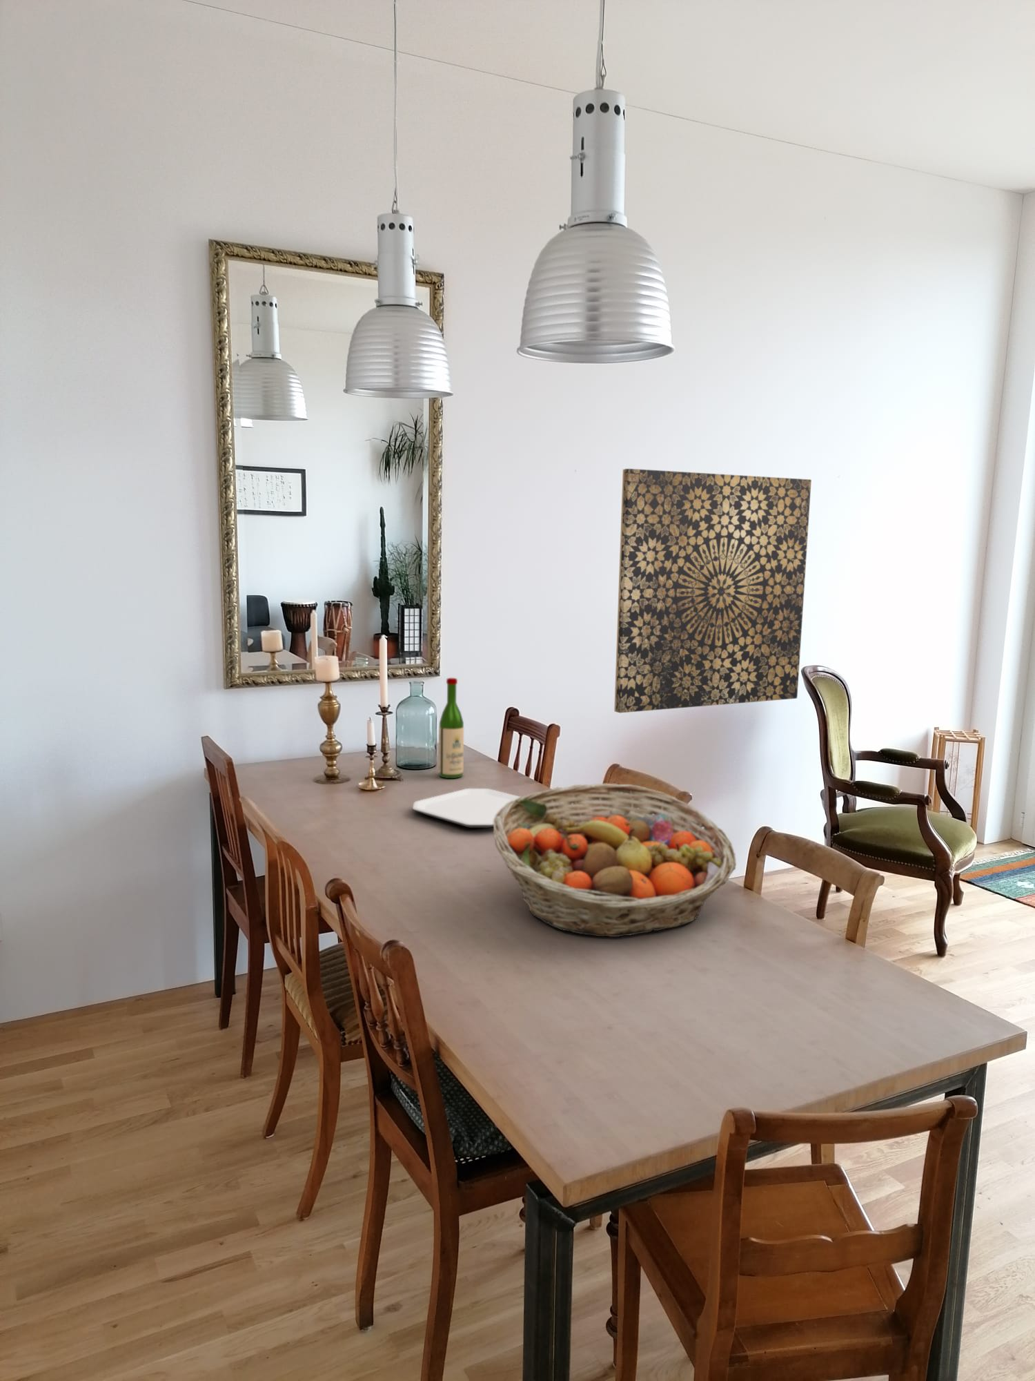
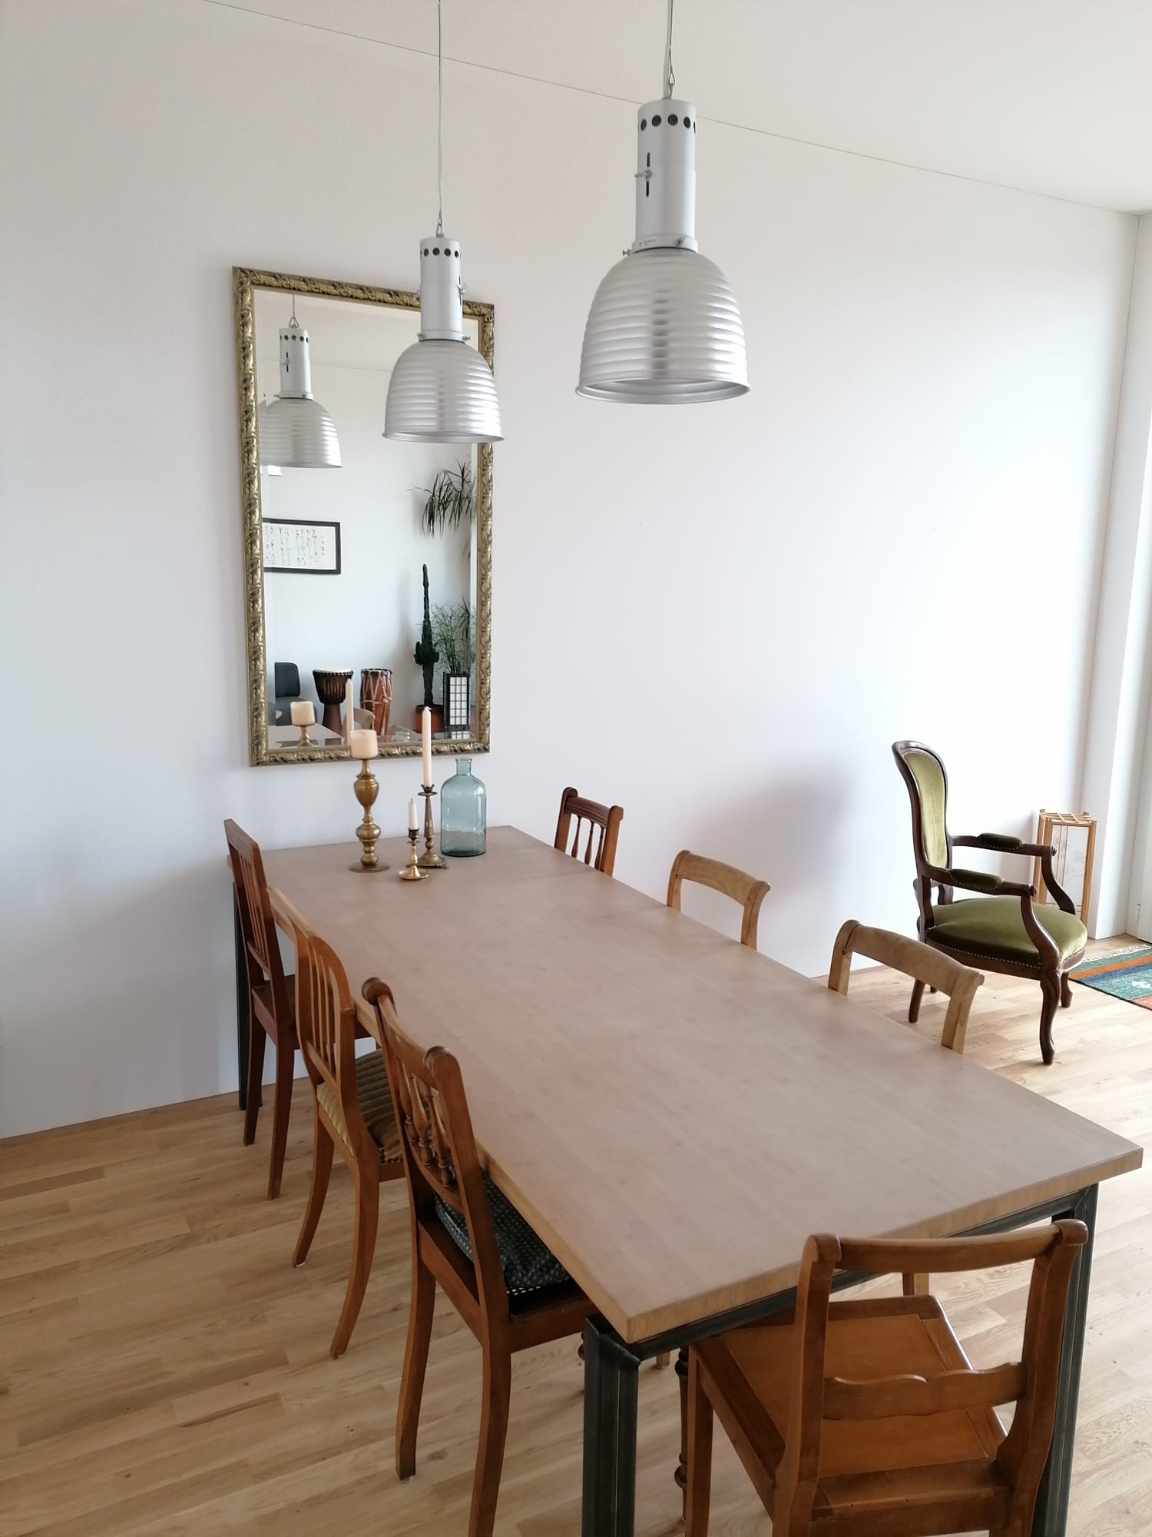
- wall art [613,469,812,713]
- wine bottle [438,677,464,779]
- plate [412,788,521,829]
- fruit basket [492,783,737,937]
